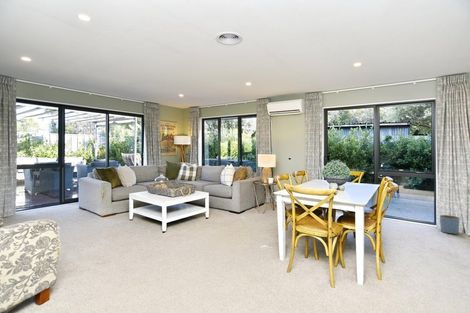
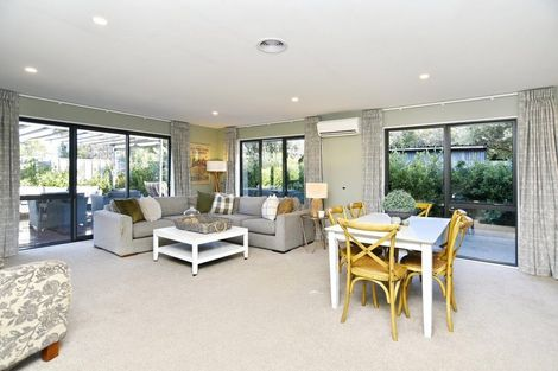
- planter [439,214,461,235]
